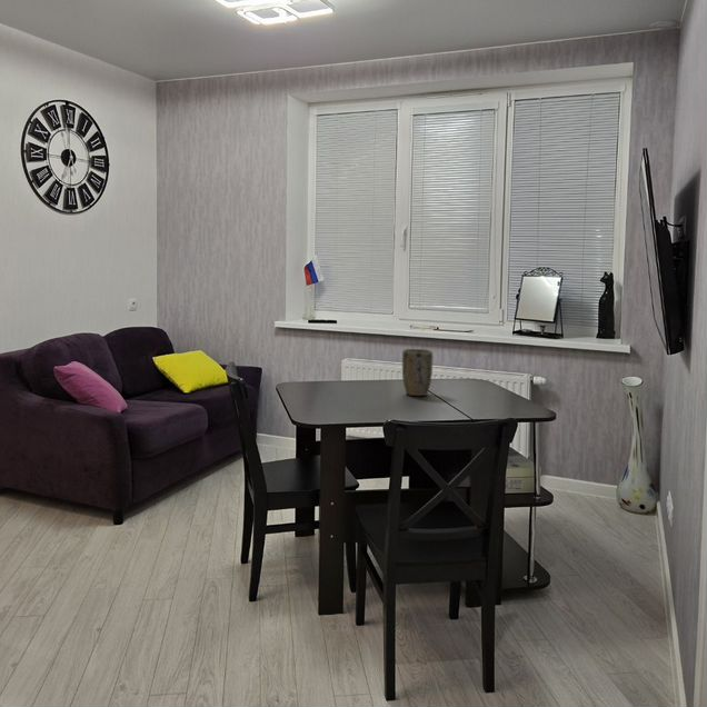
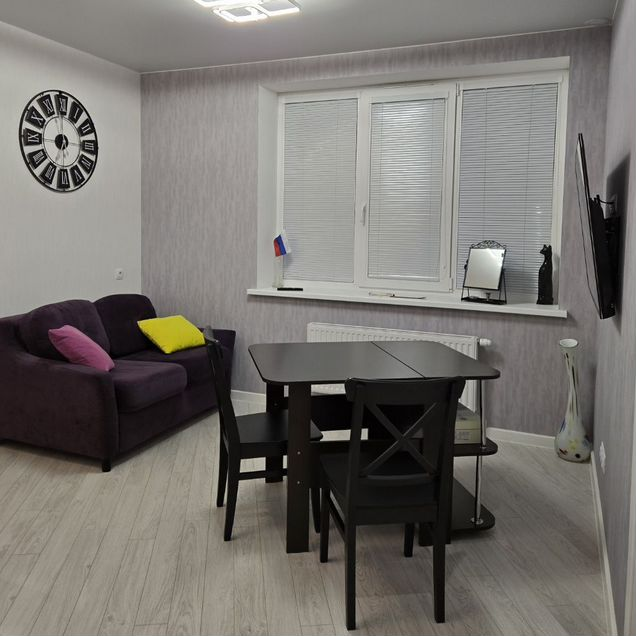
- plant pot [401,348,434,397]
